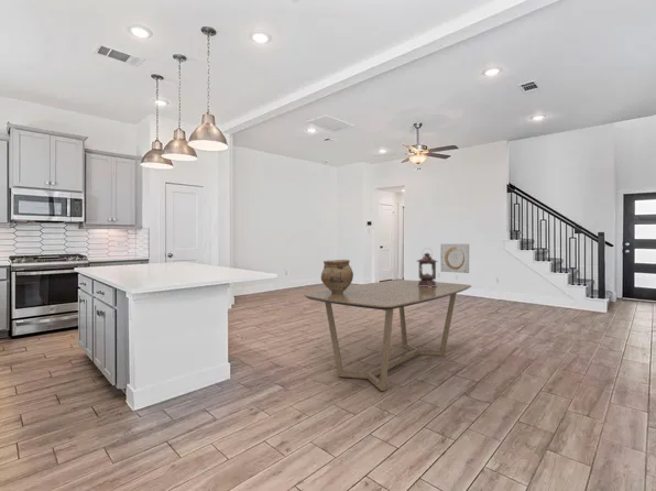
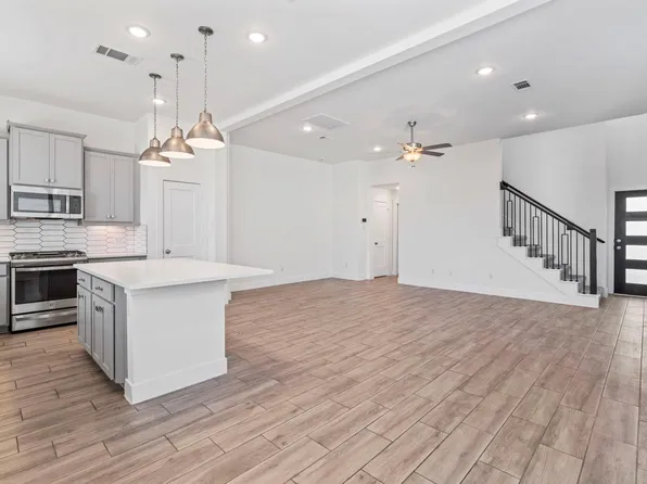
- wall art [439,243,470,274]
- ceramic pot [320,259,354,294]
- candle lantern [416,247,439,287]
- dining table [303,279,472,392]
